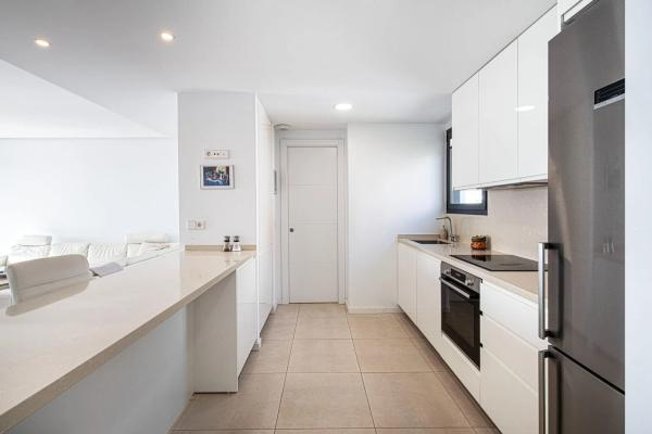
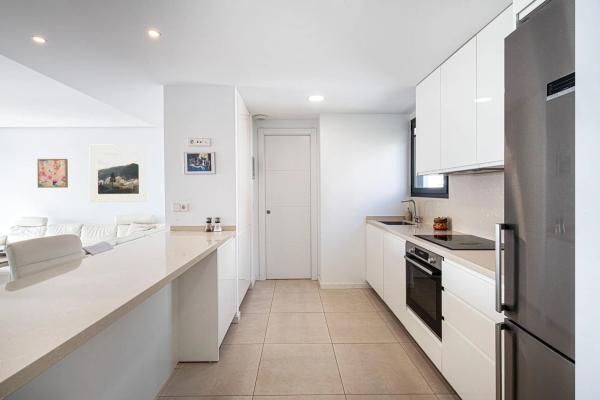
+ wall art [36,158,69,189]
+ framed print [88,143,148,203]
